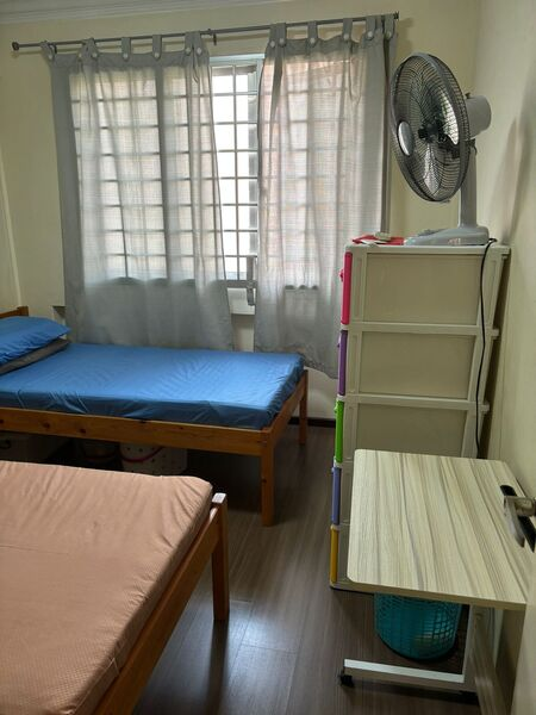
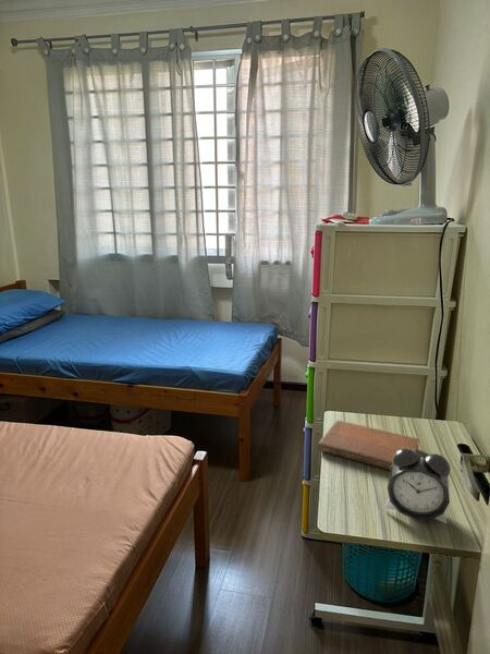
+ notebook [317,420,420,471]
+ alarm clock [382,448,452,525]
